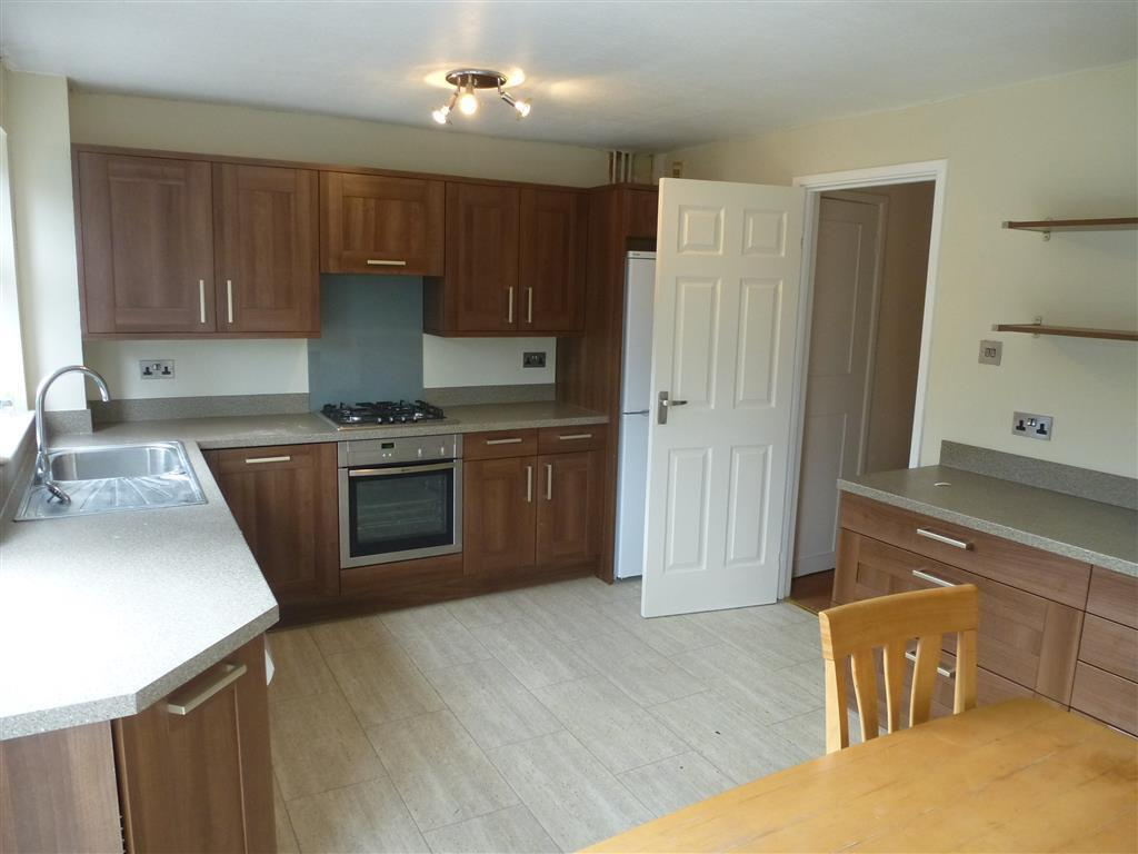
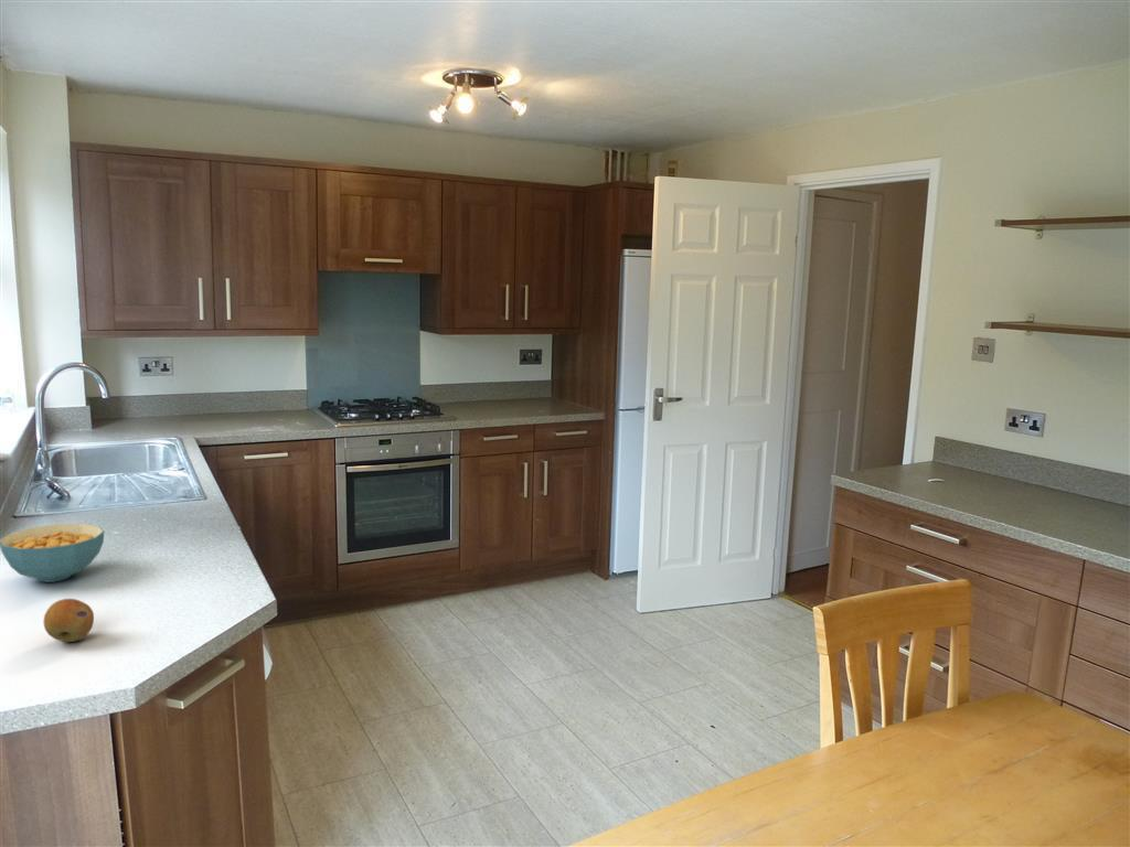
+ cereal bowl [0,523,106,583]
+ fruit [43,598,95,643]
